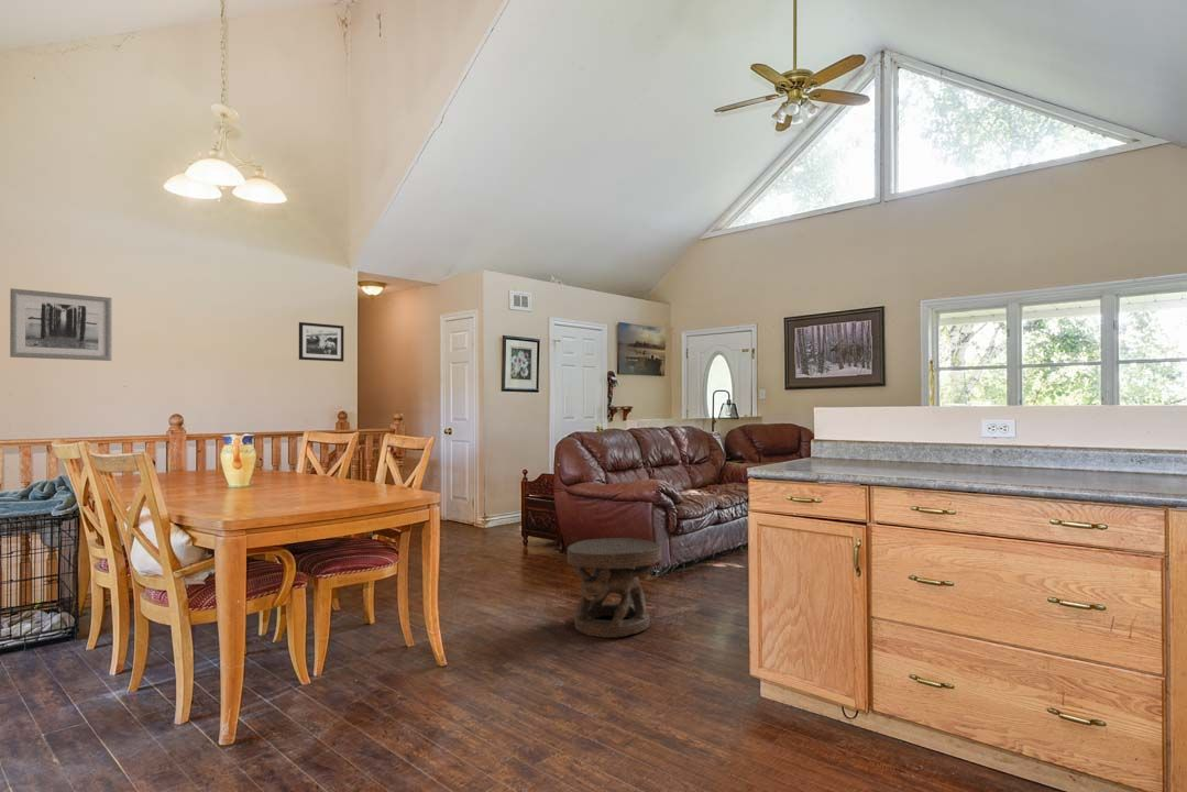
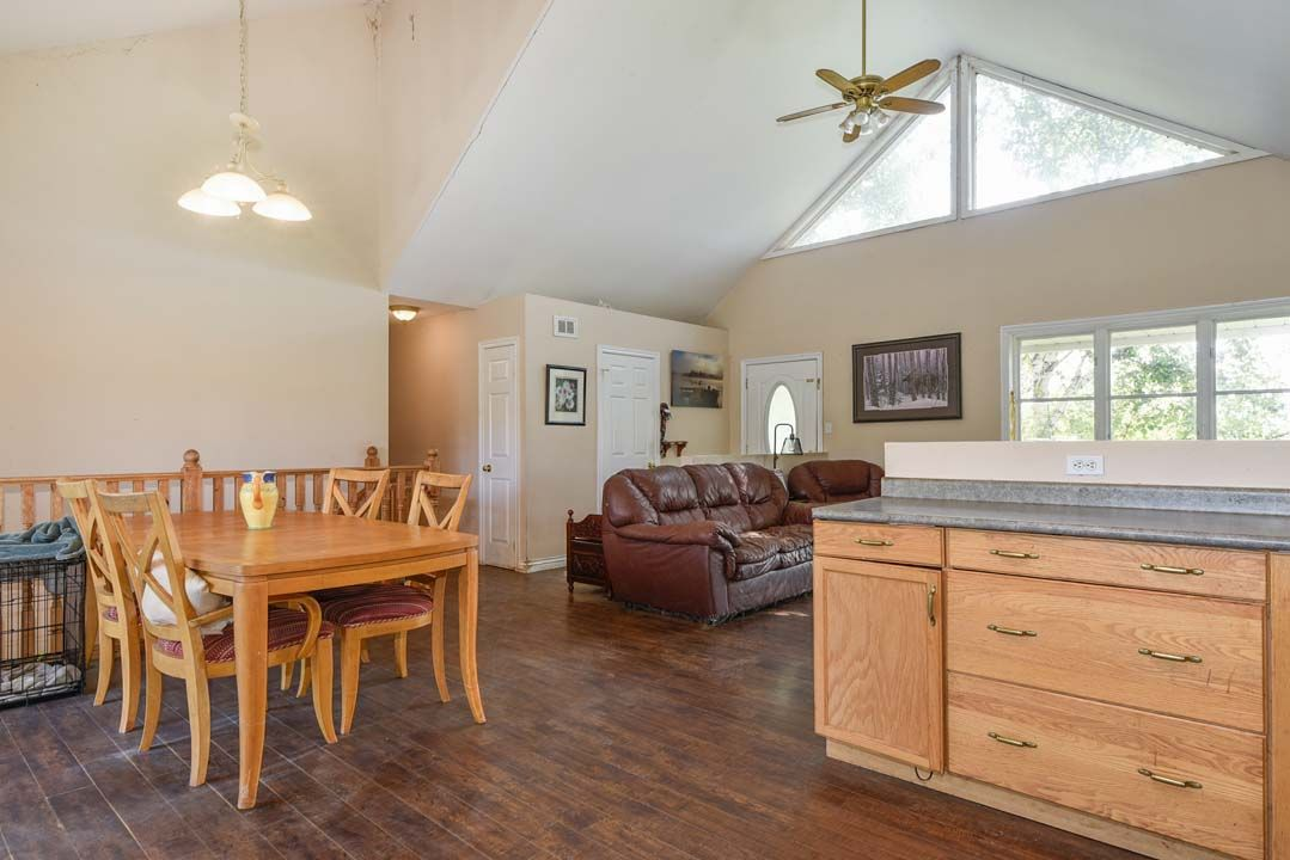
- wall art [9,287,113,362]
- picture frame [298,321,344,363]
- carved stool [567,537,662,639]
